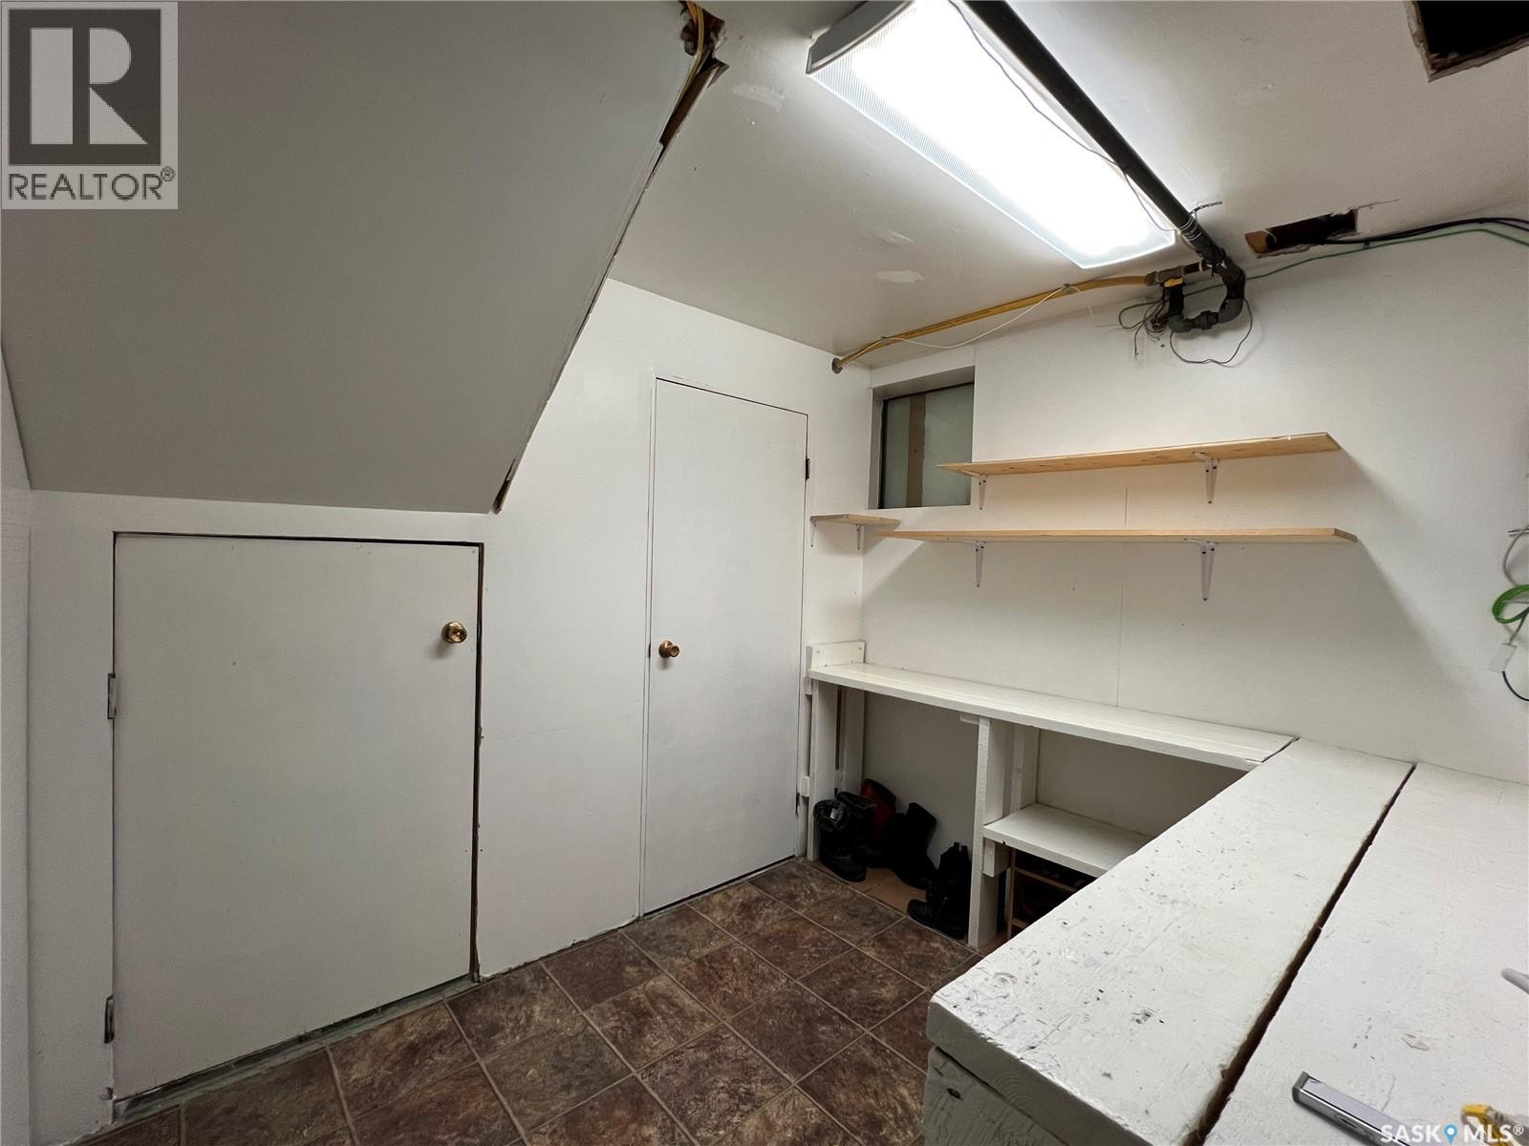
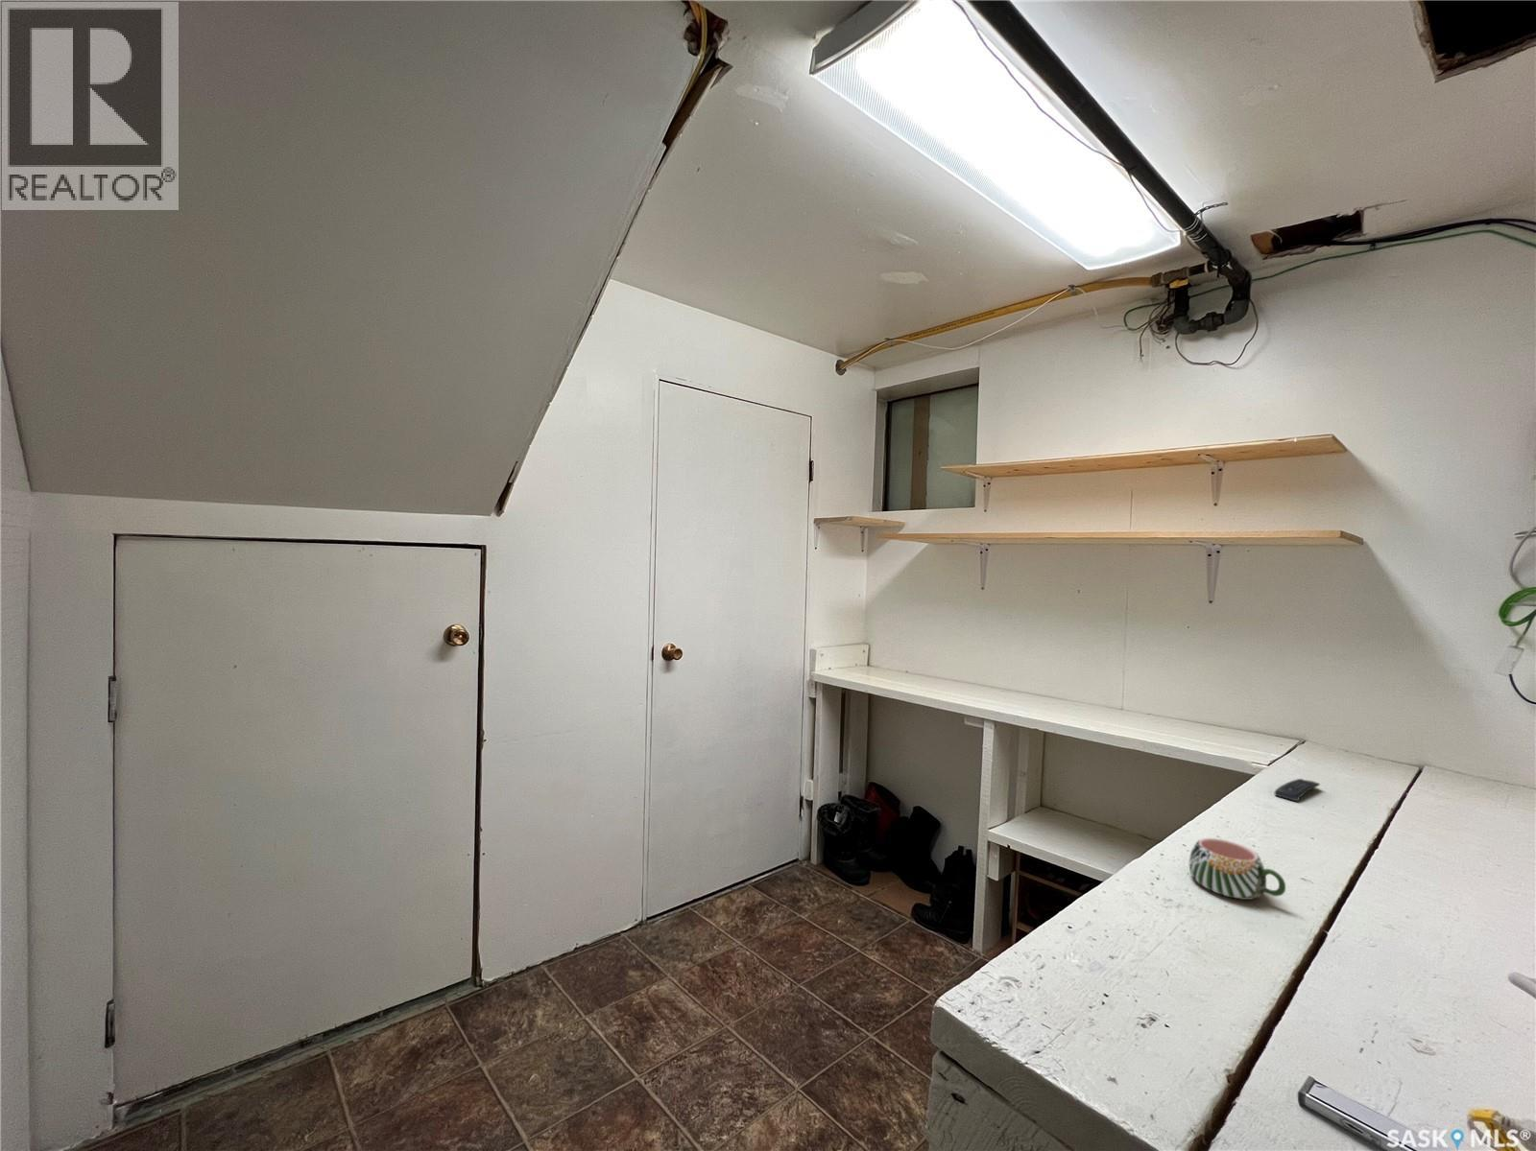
+ mug [1189,838,1287,901]
+ remote control [1274,777,1321,803]
